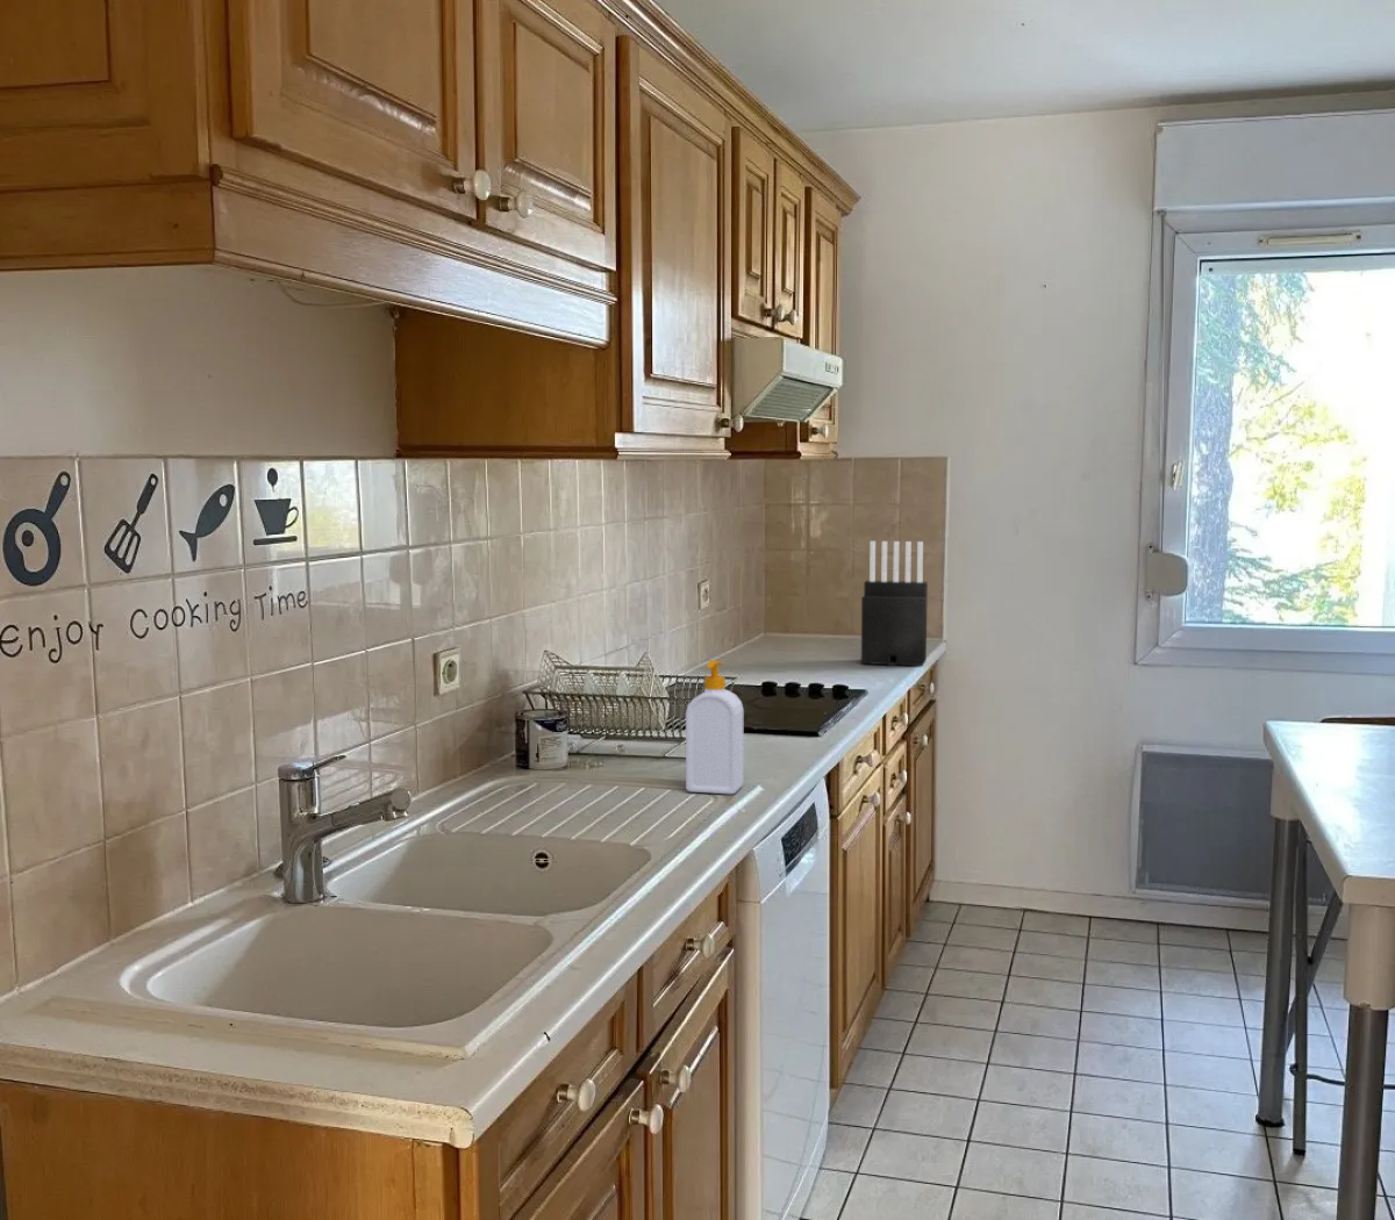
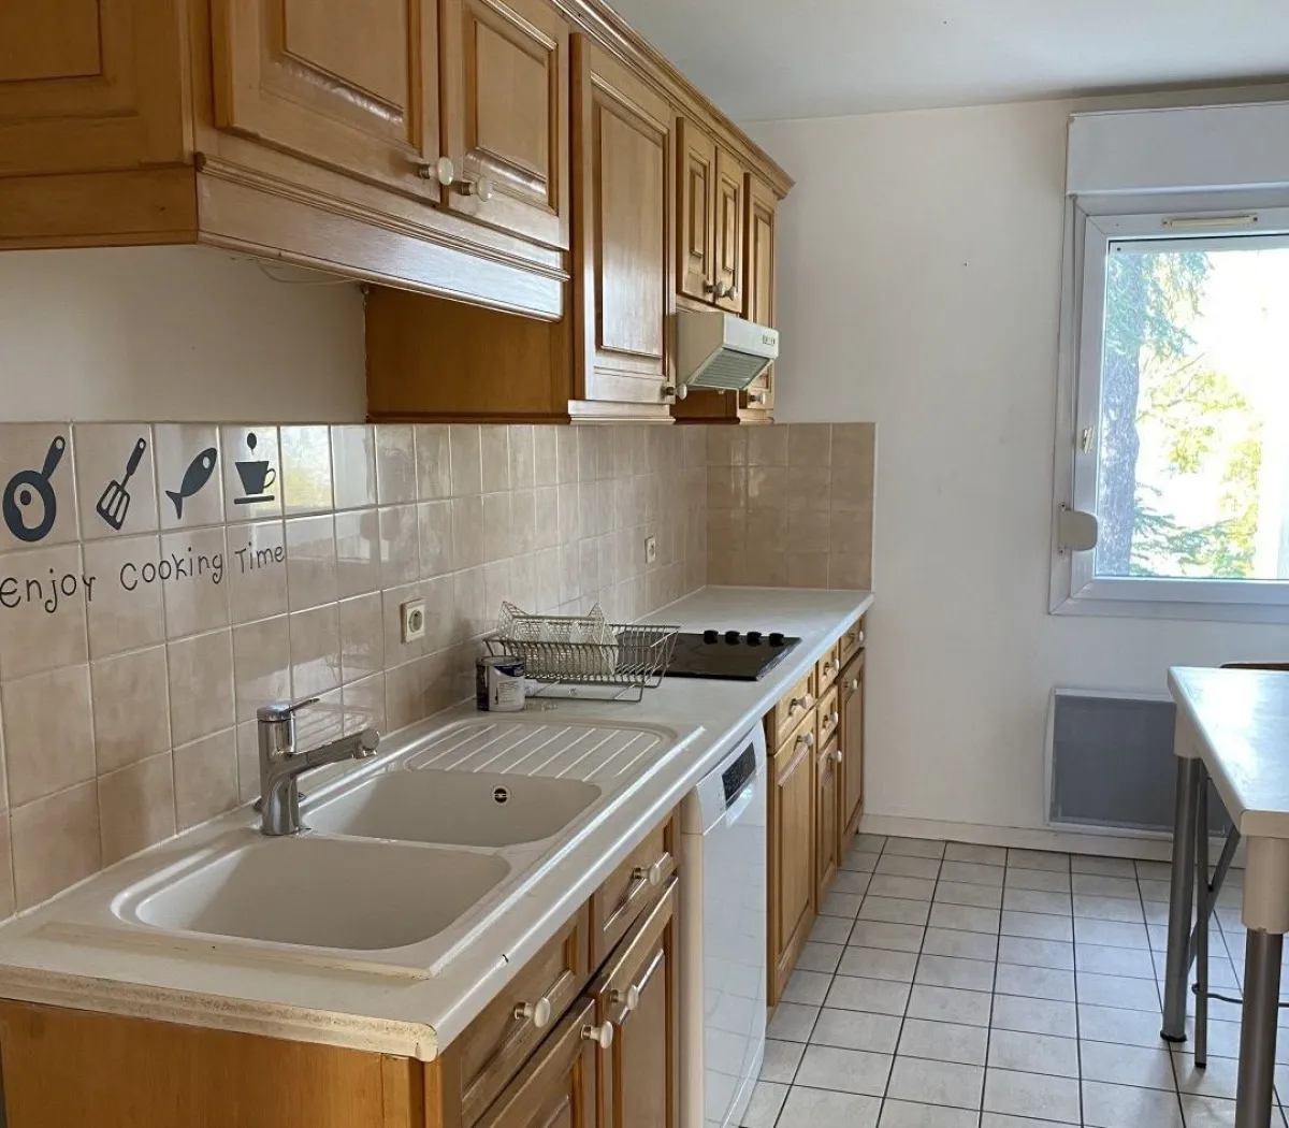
- soap bottle [684,660,745,794]
- knife block [860,541,929,668]
